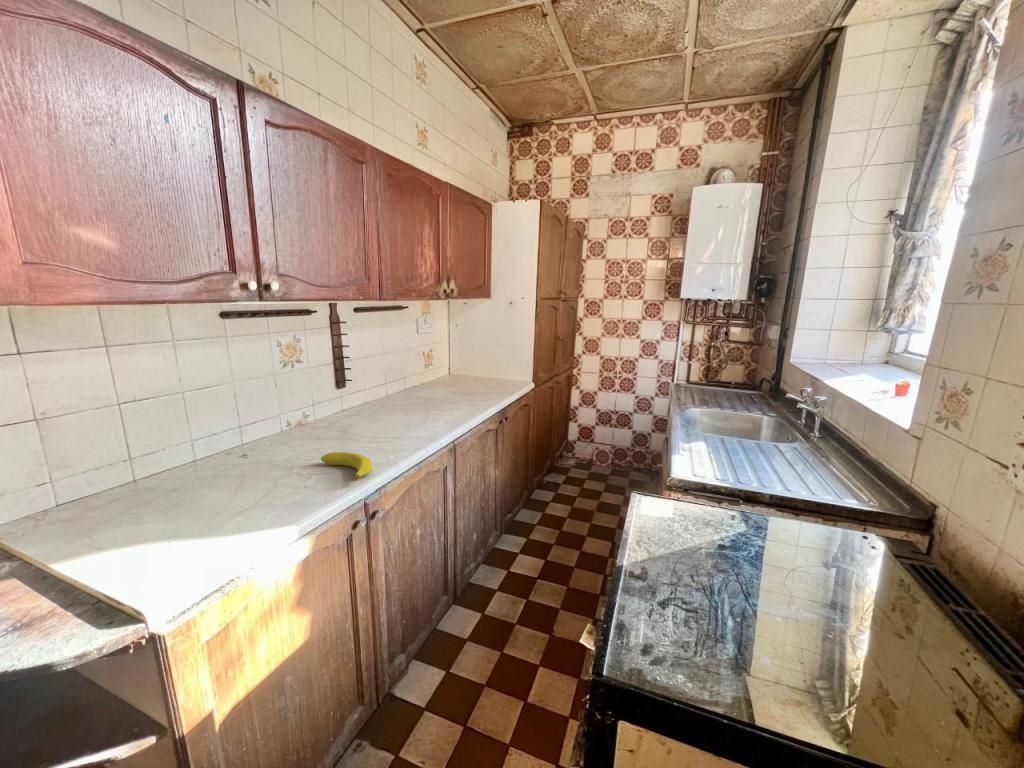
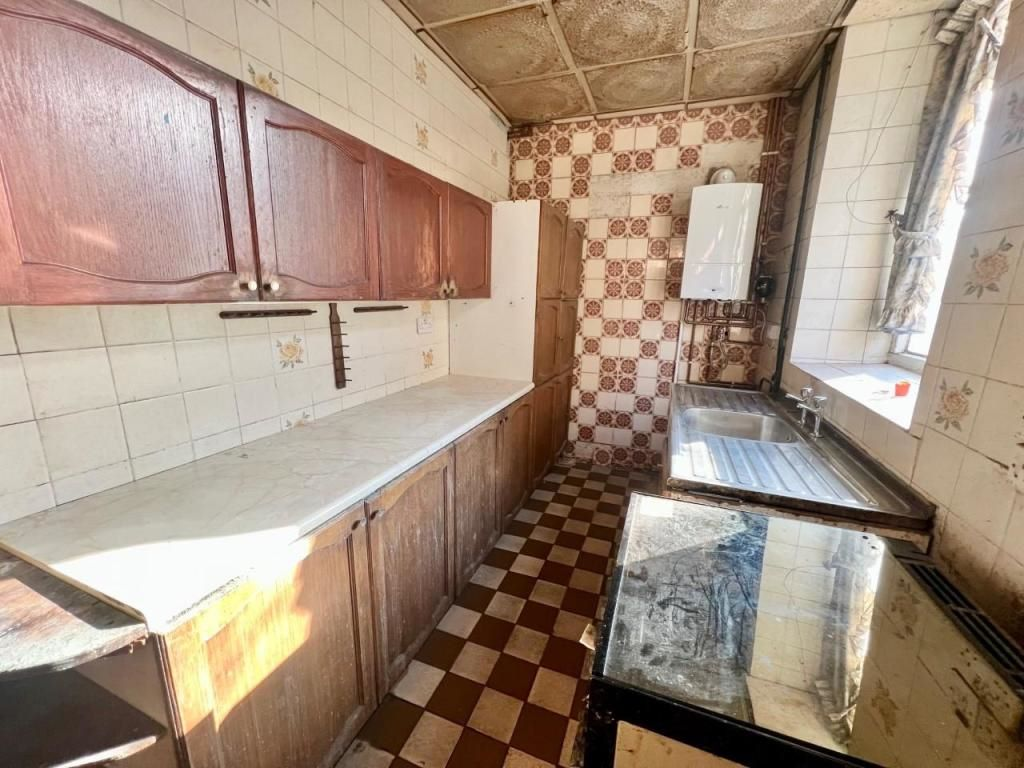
- fruit [320,451,374,482]
